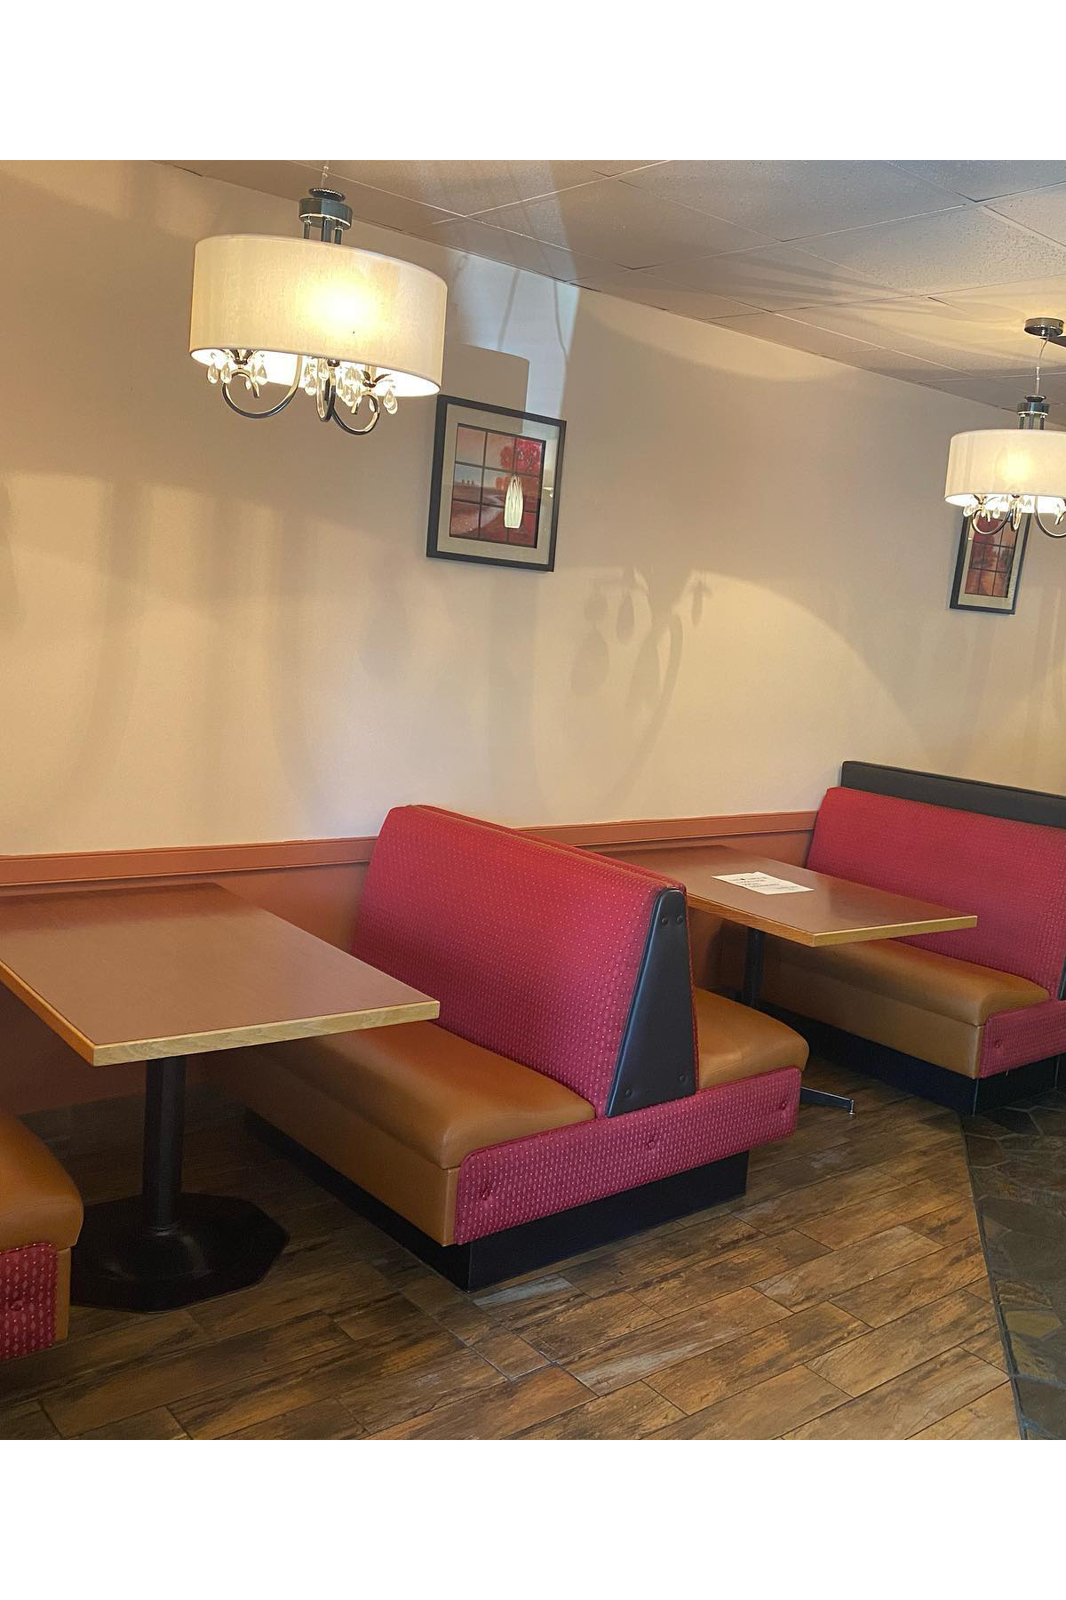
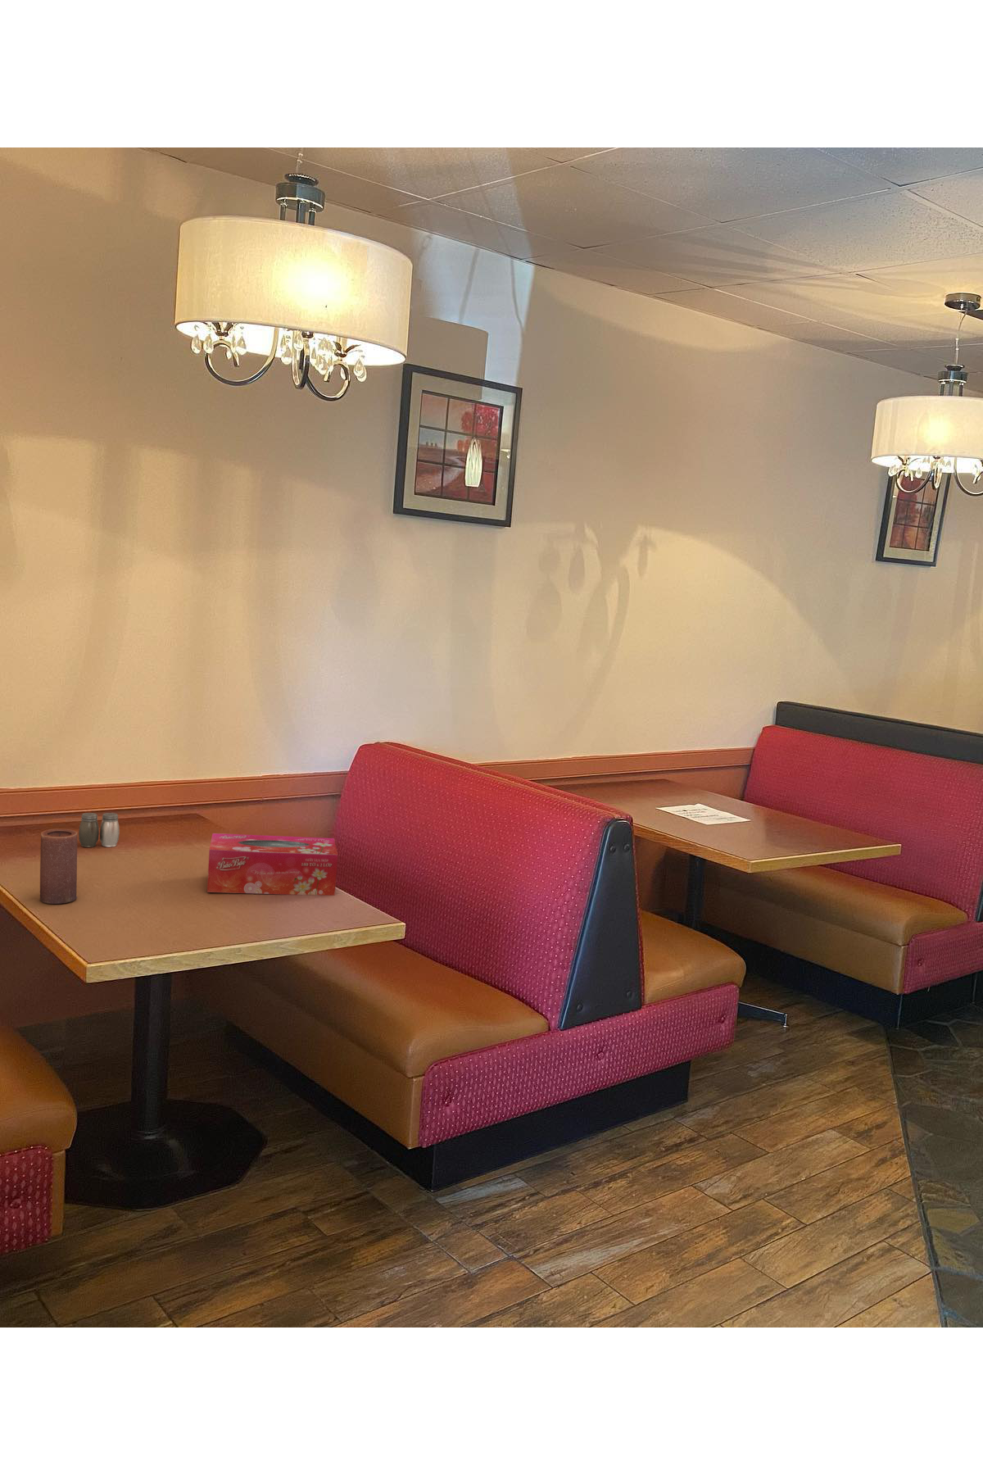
+ salt and pepper shaker [78,812,121,848]
+ tissue box [206,833,338,897]
+ candle [39,827,78,904]
